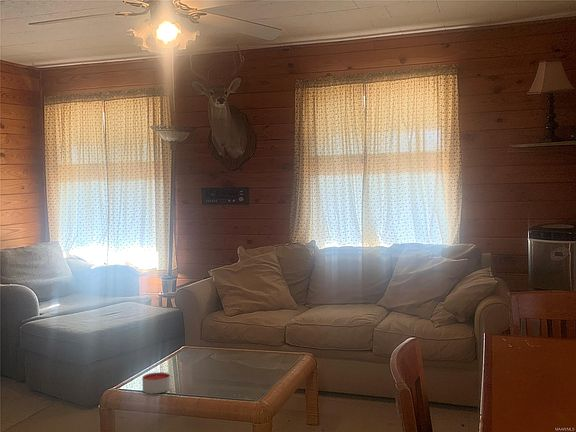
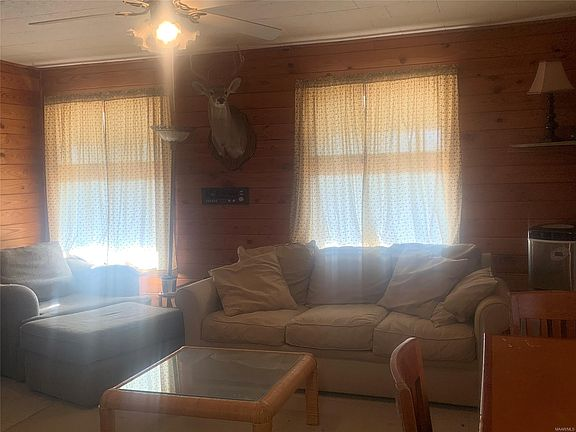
- candle [142,371,171,395]
